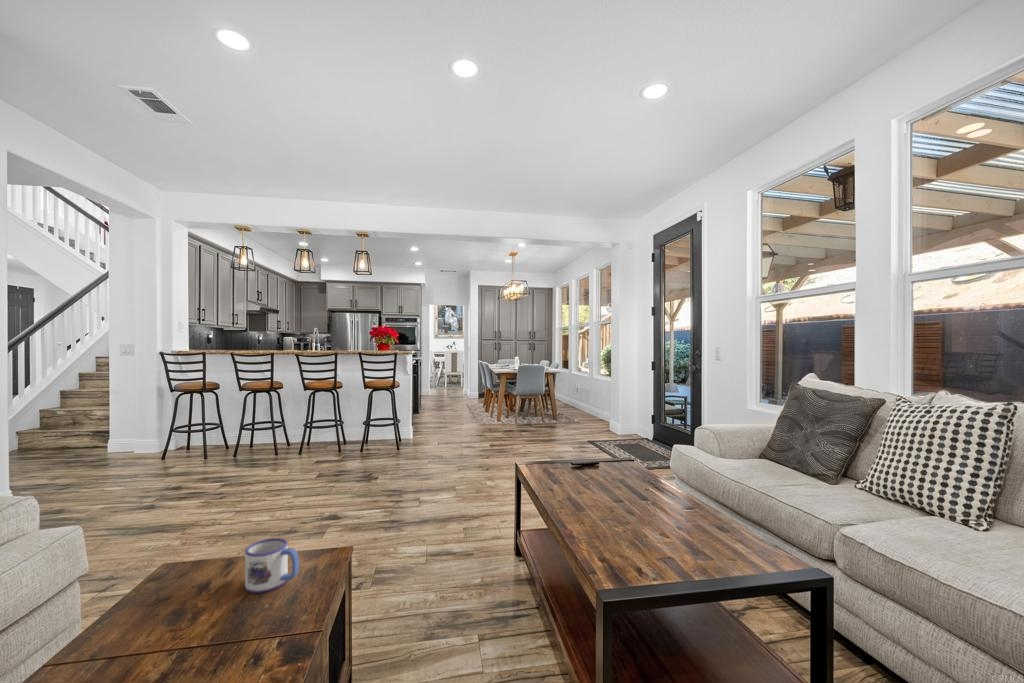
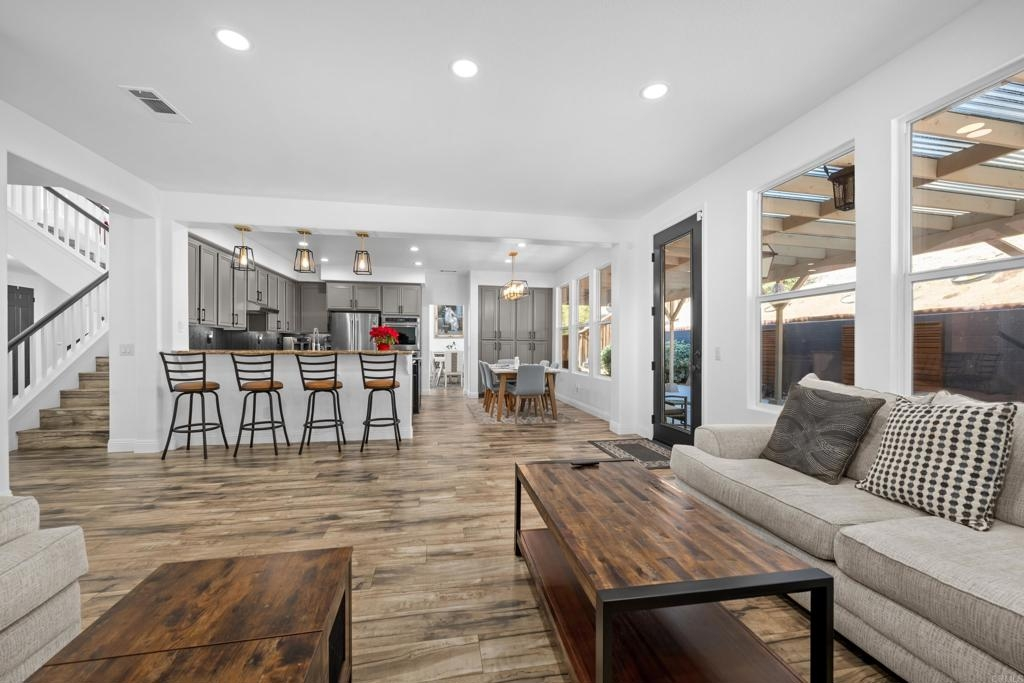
- mug [244,537,300,594]
